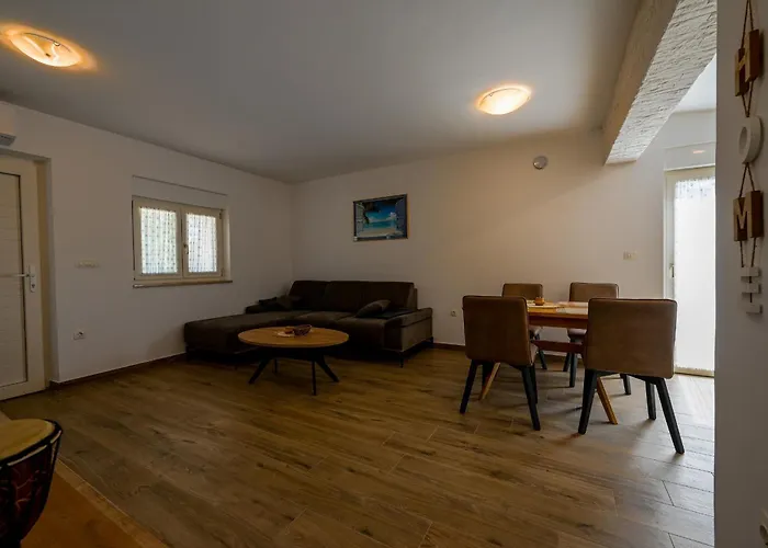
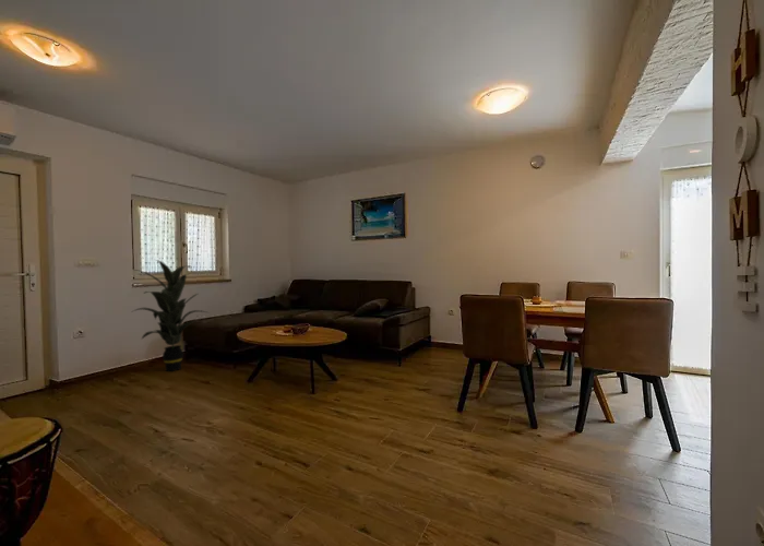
+ indoor plant [130,259,212,372]
